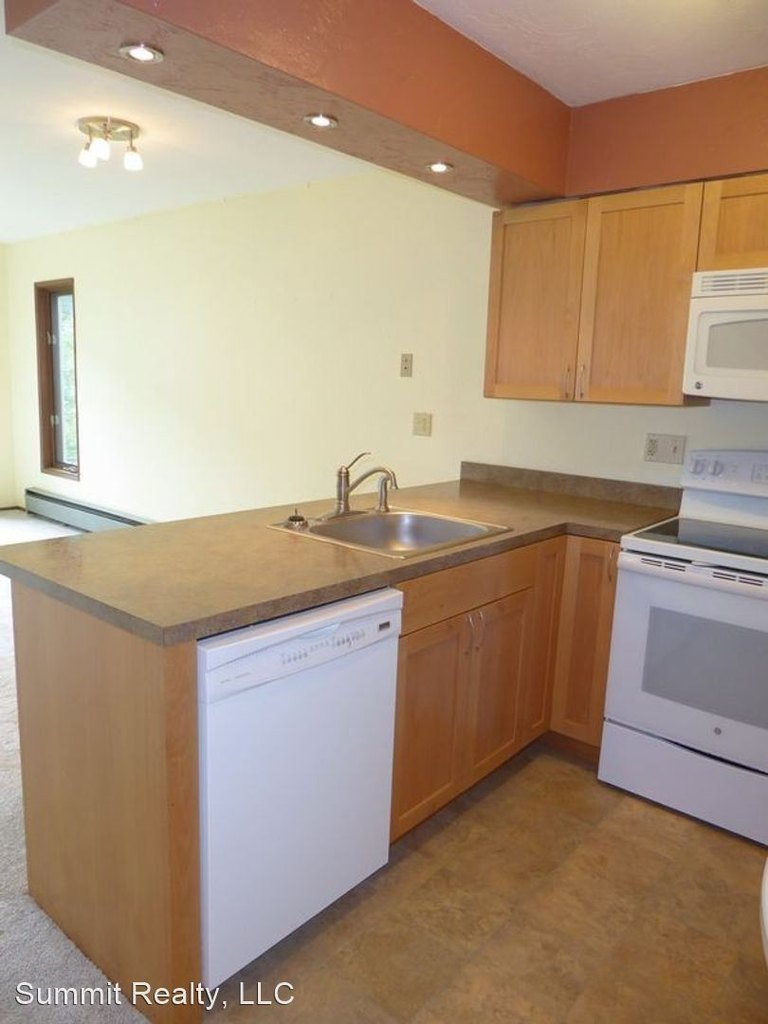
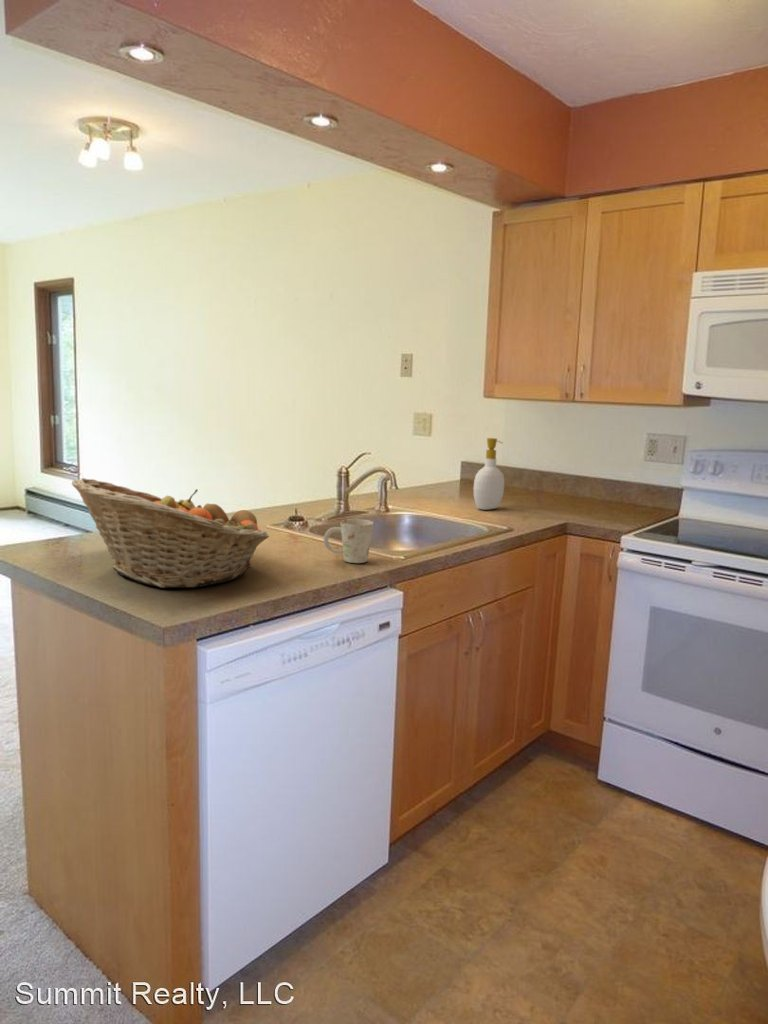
+ mug [323,518,374,564]
+ soap bottle [472,437,505,511]
+ fruit basket [71,477,270,589]
